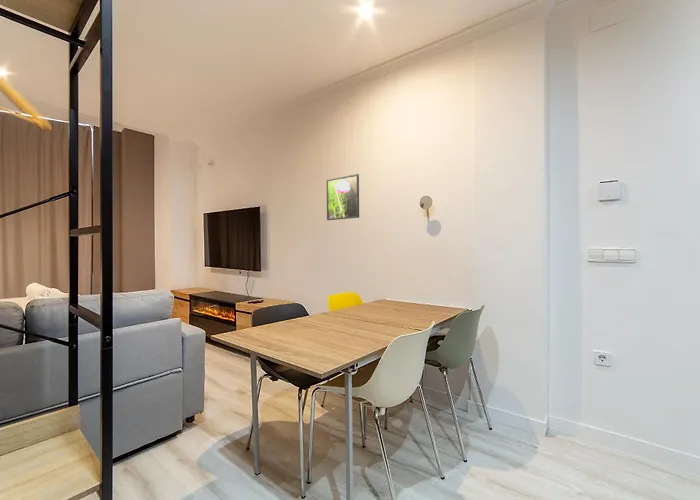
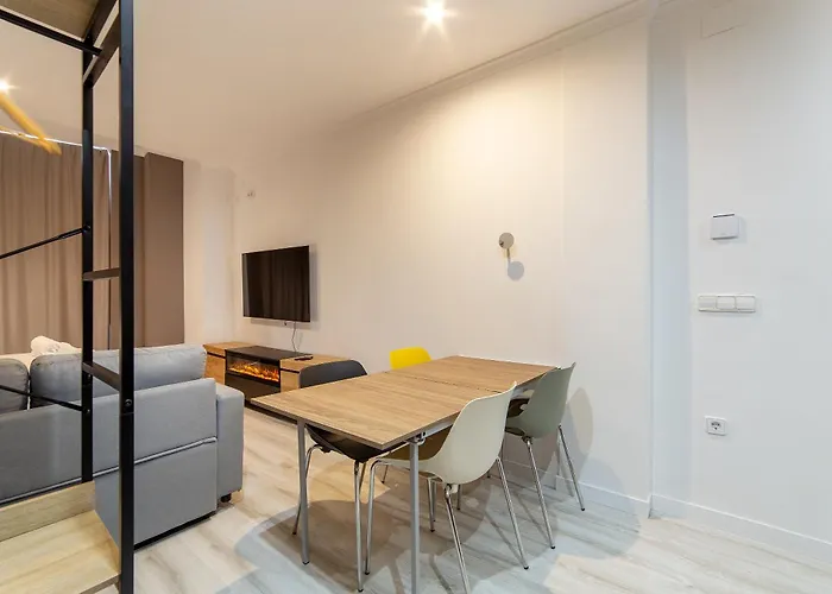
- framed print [326,173,360,221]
